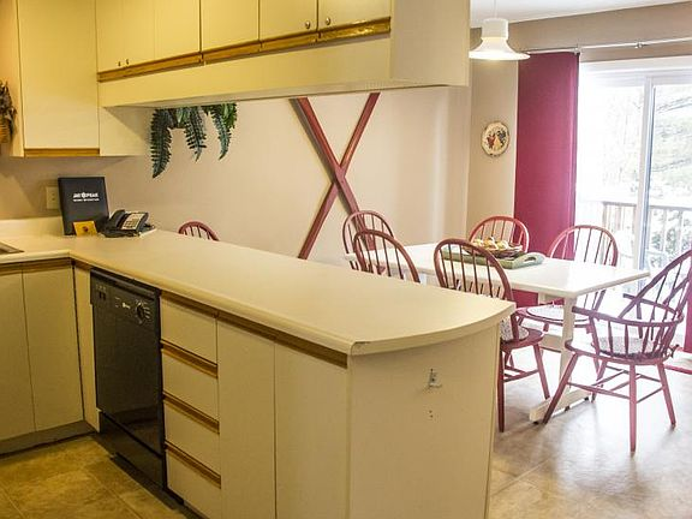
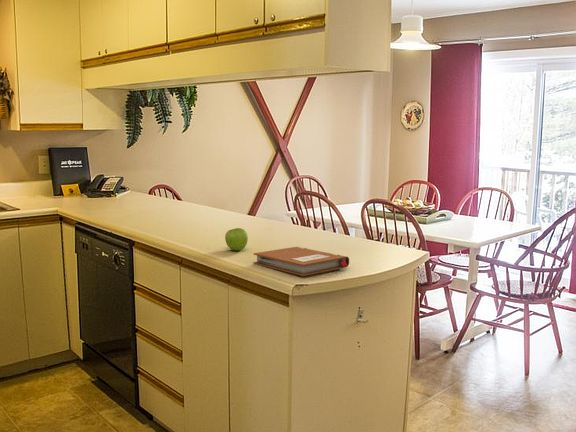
+ fruit [224,227,249,252]
+ notebook [253,246,350,277]
